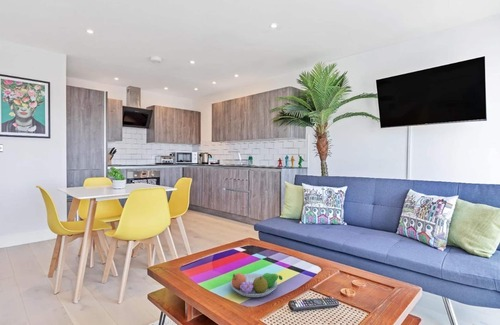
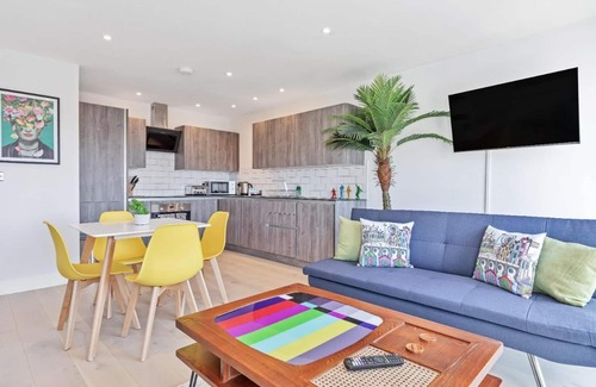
- fruit bowl [229,272,283,298]
